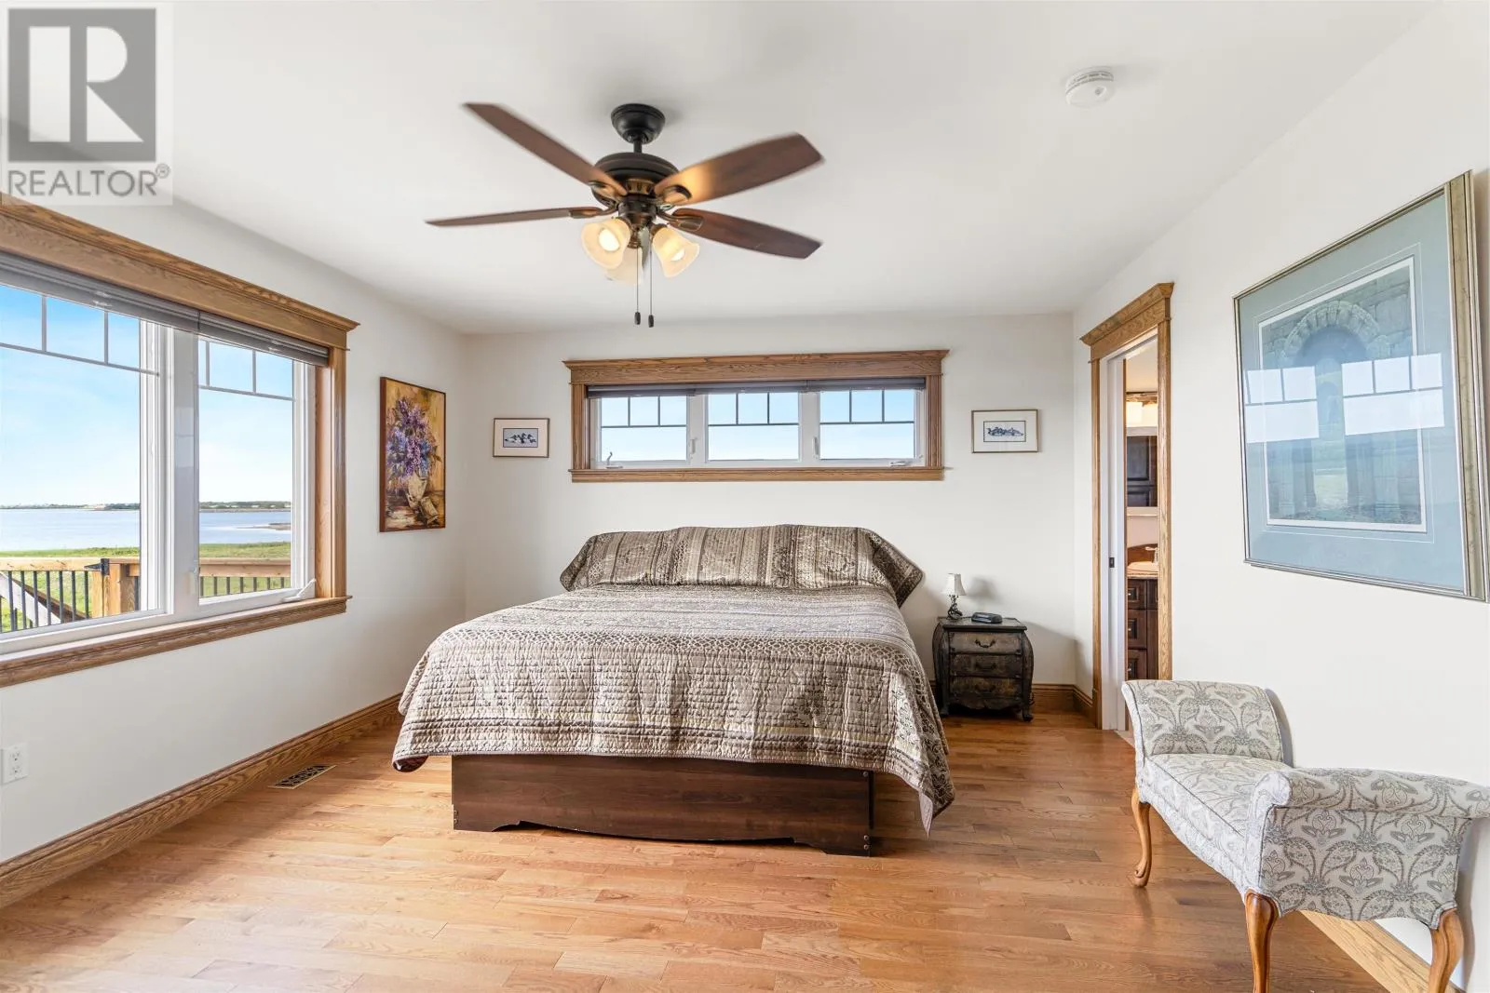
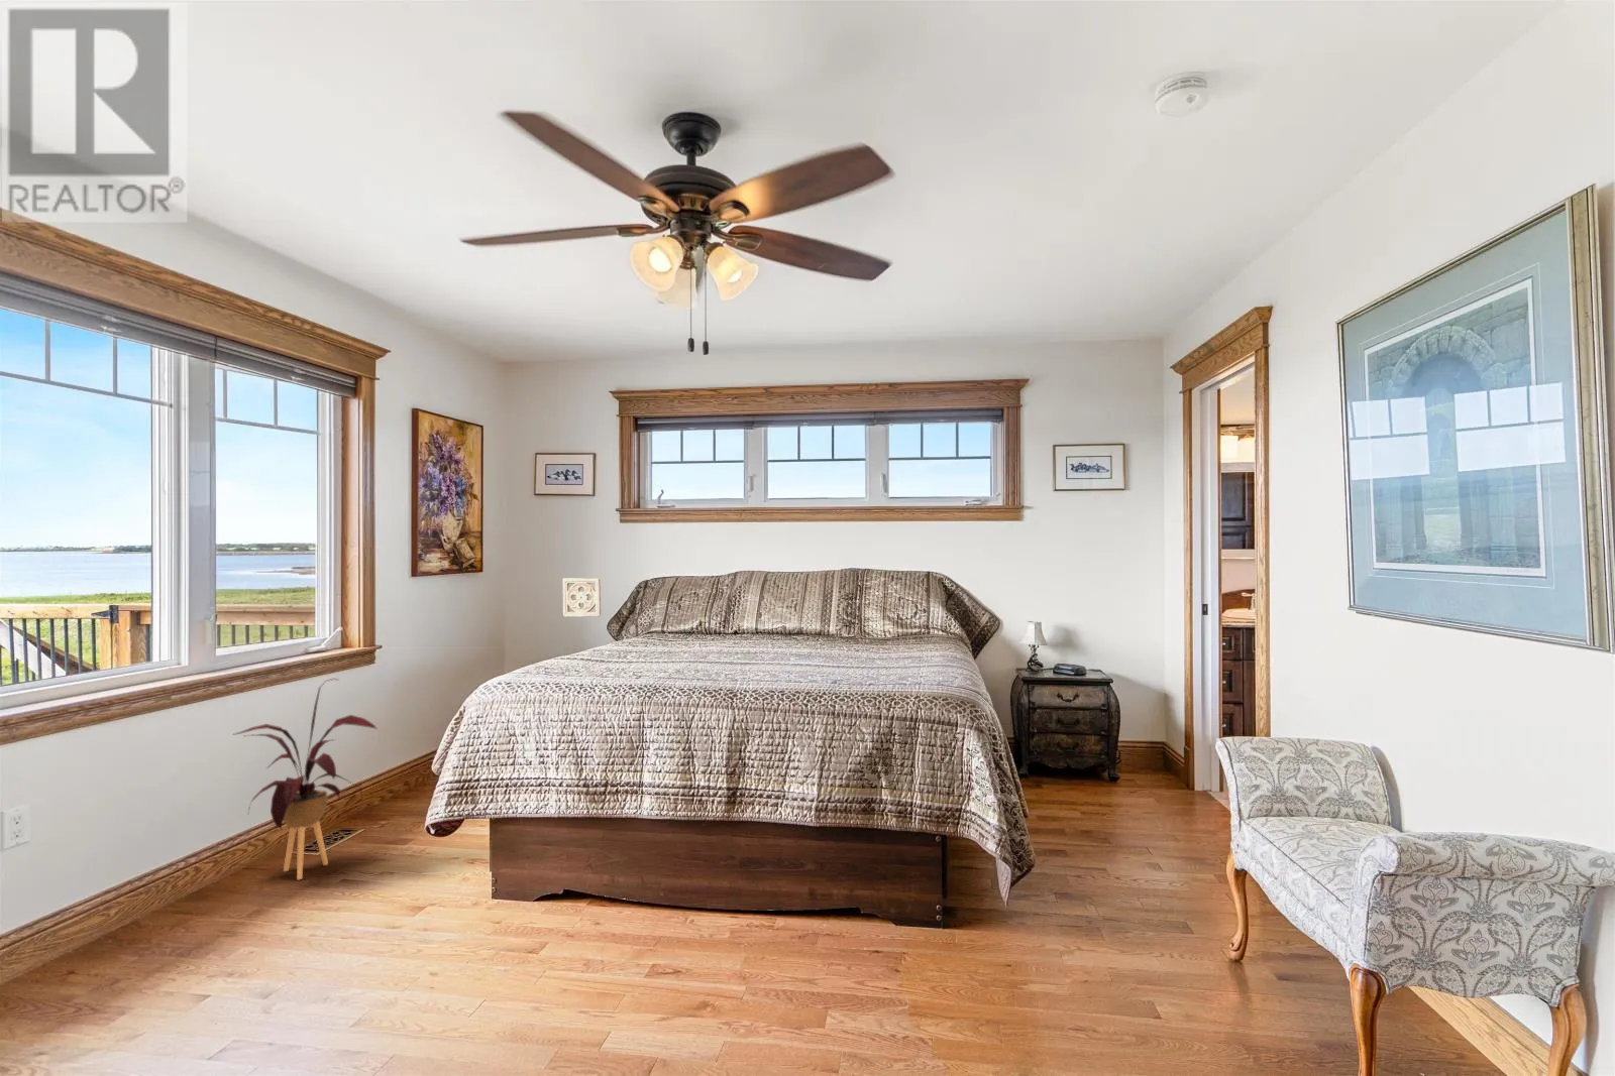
+ house plant [233,677,377,880]
+ wall ornament [562,576,602,618]
